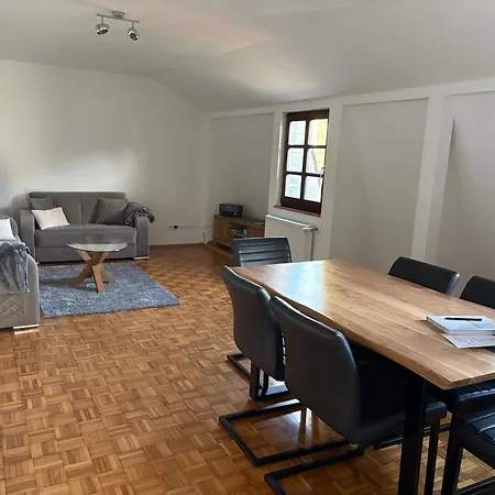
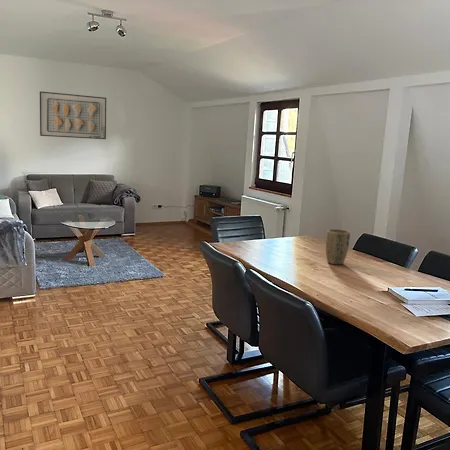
+ plant pot [325,228,351,266]
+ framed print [39,90,107,140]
